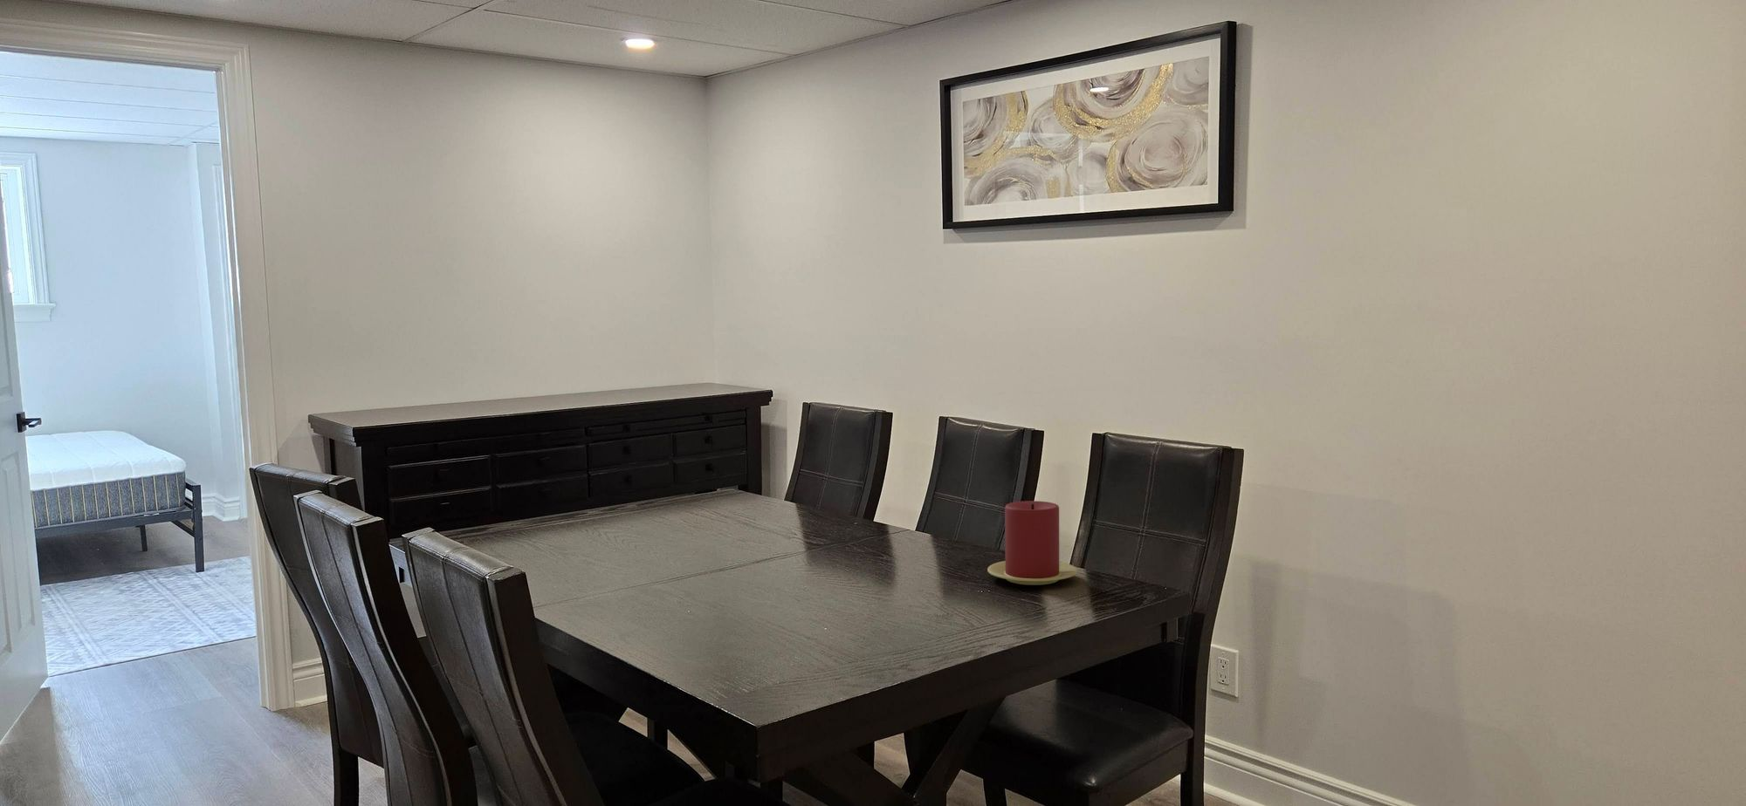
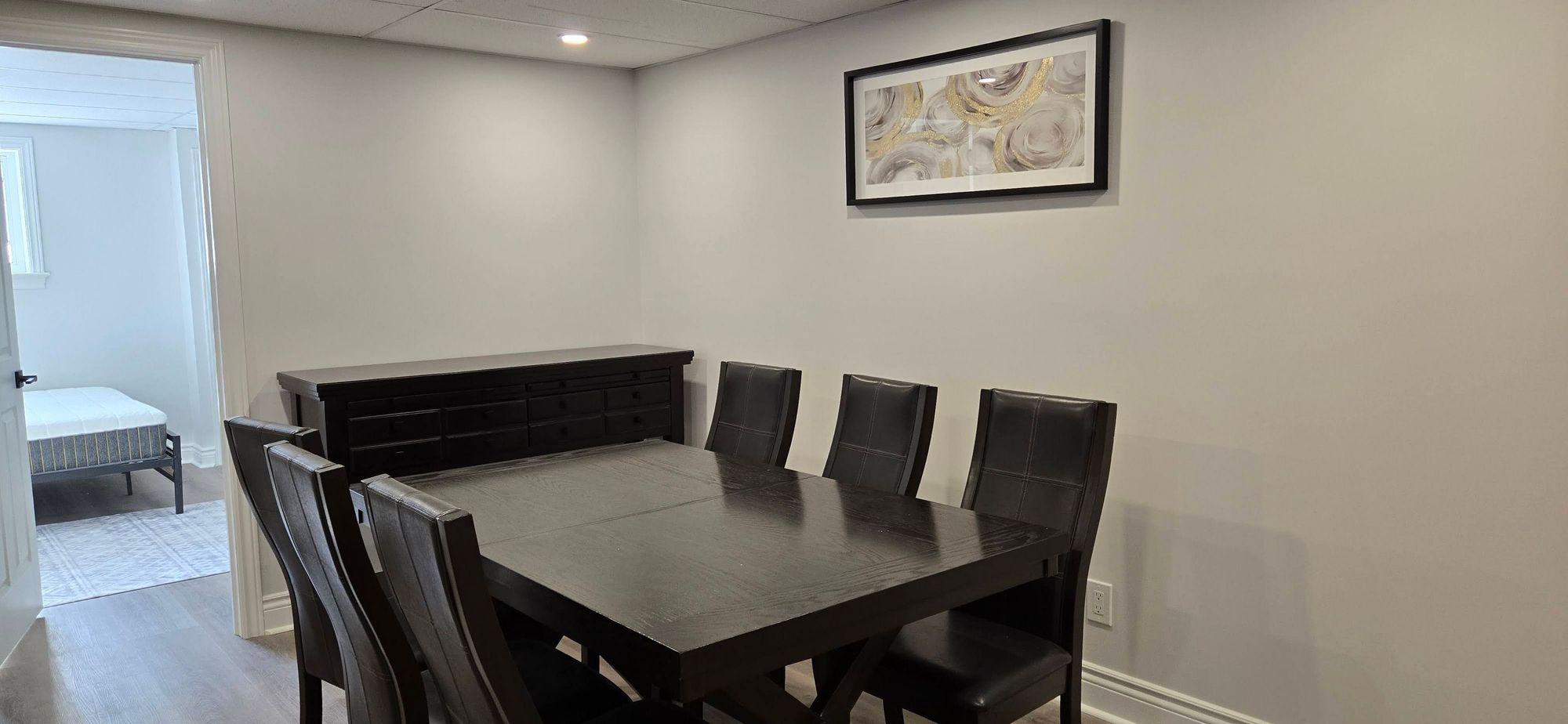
- candle [987,500,1078,587]
